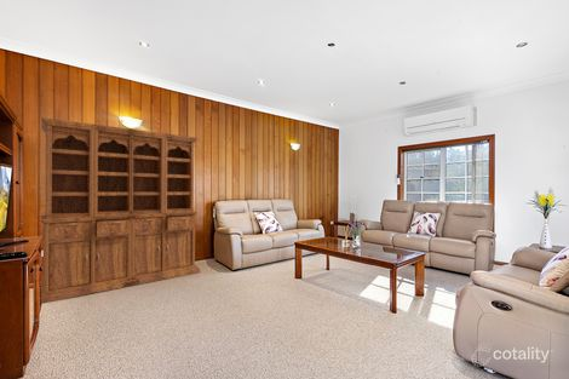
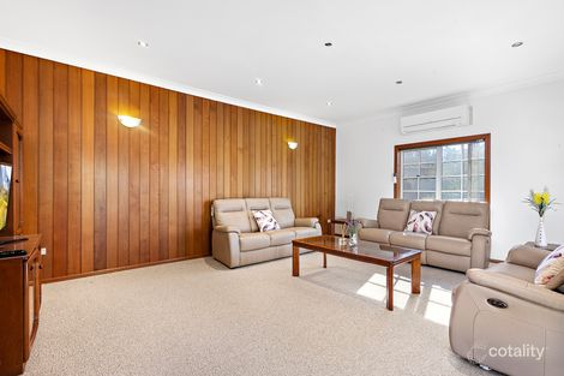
- bookcase [40,116,201,305]
